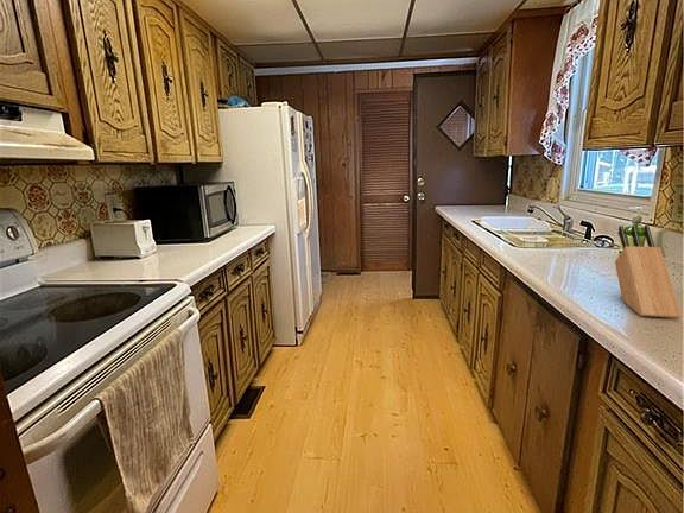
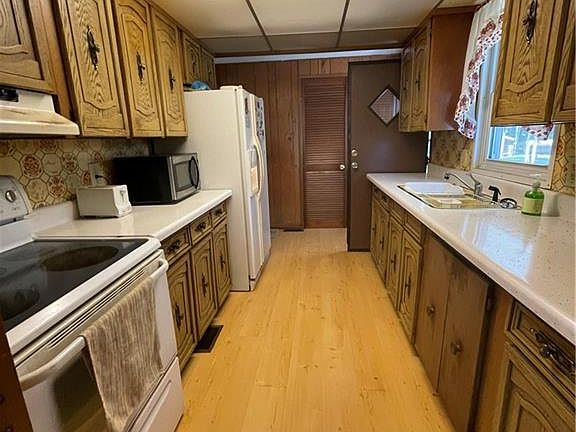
- knife block [614,224,683,319]
